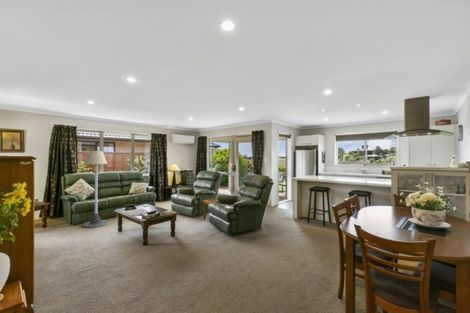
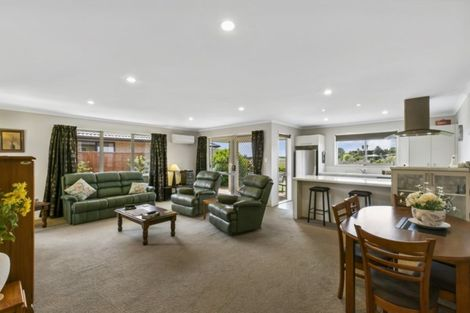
- floor lamp [82,150,110,228]
